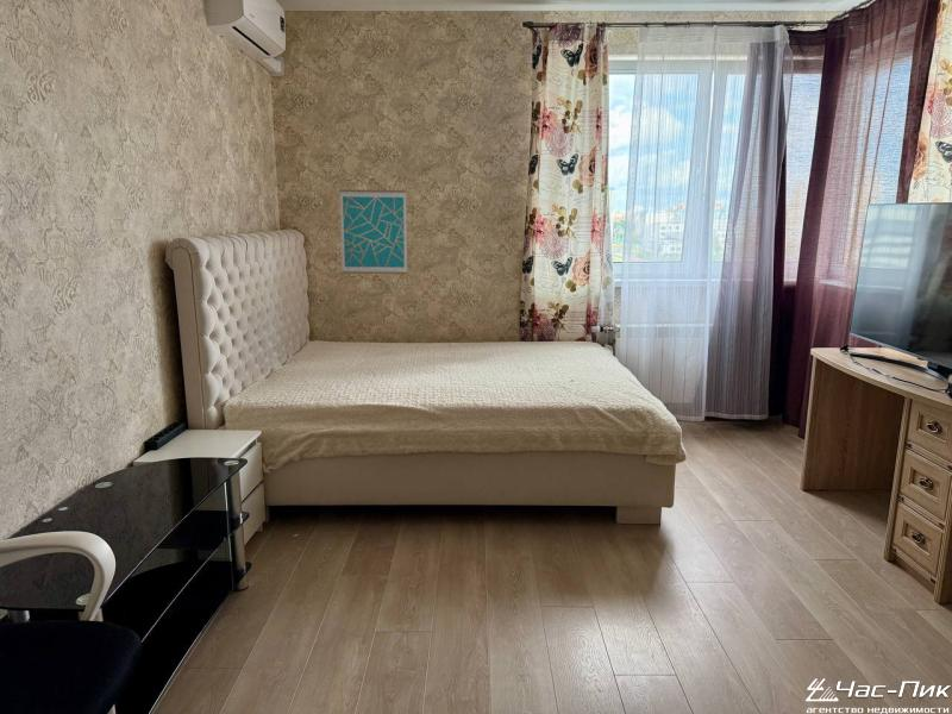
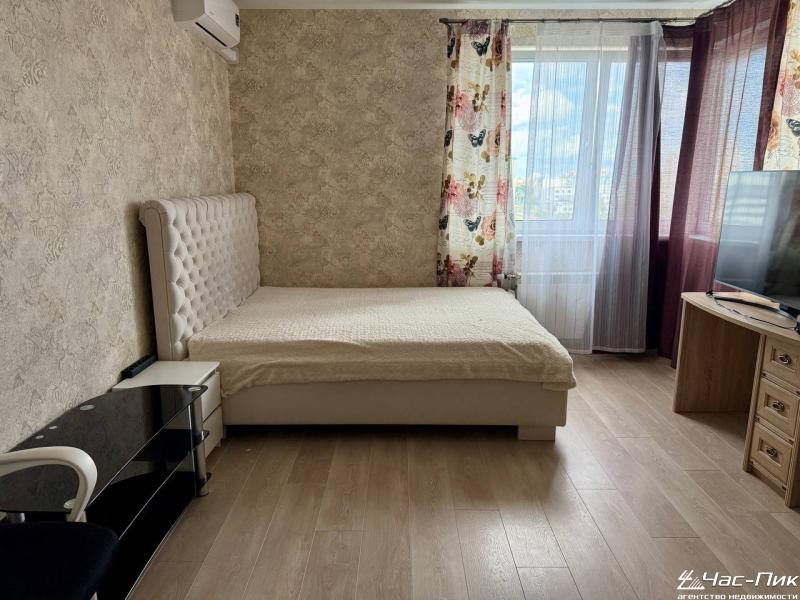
- wall art [339,188,408,275]
